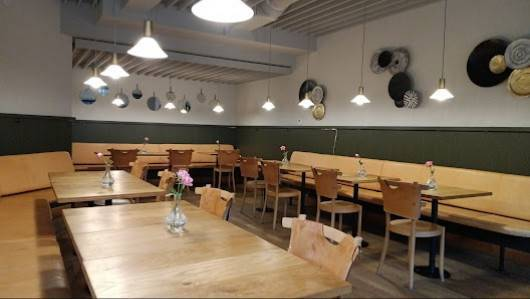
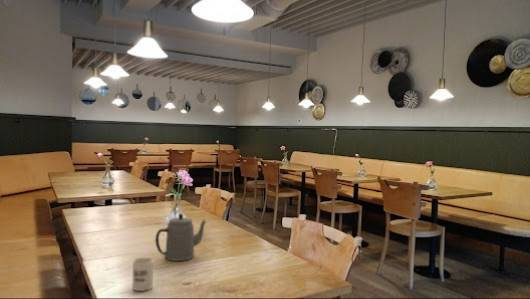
+ teapot [154,213,208,262]
+ cup [131,257,154,292]
